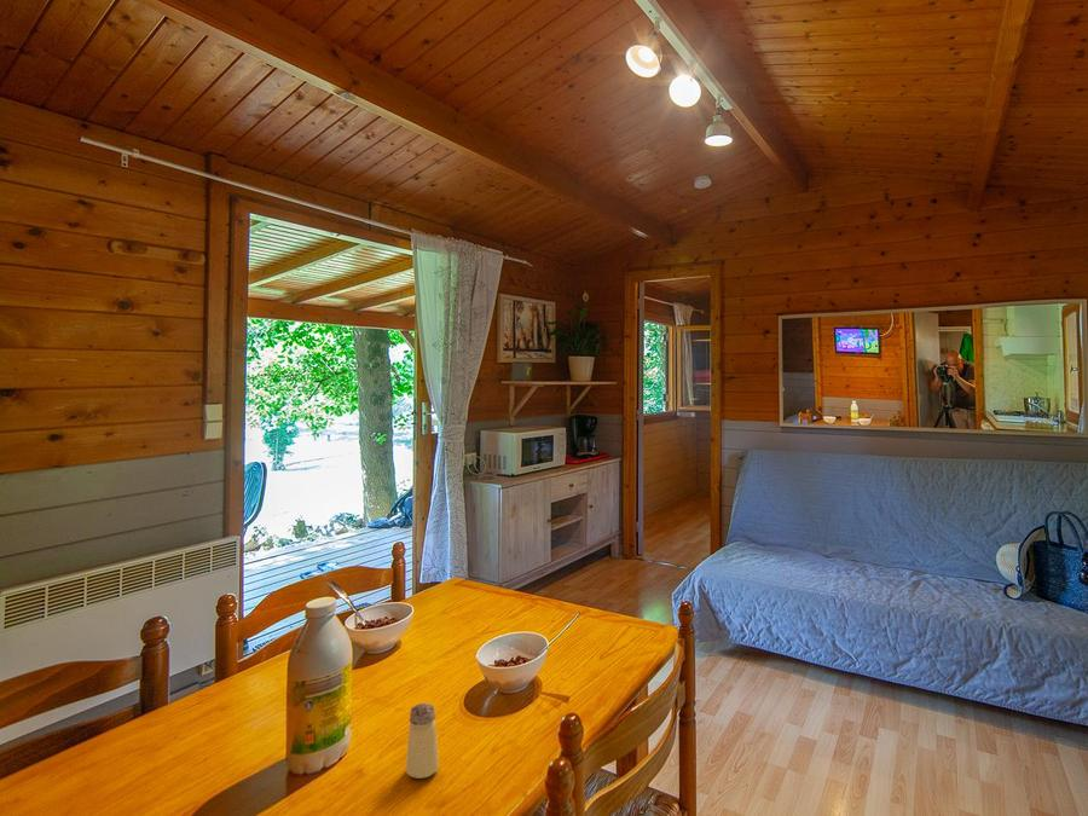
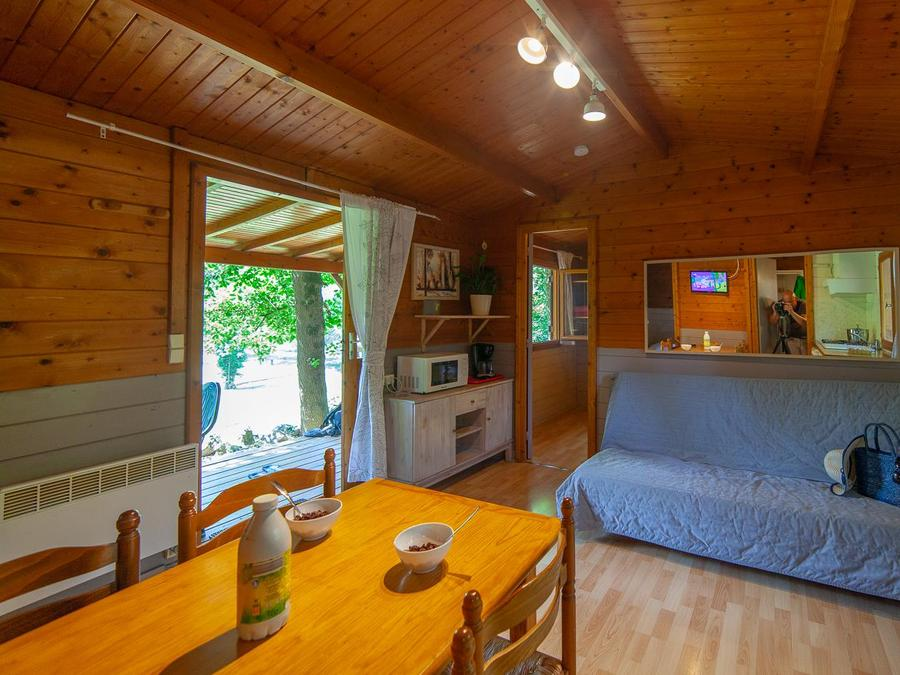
- saltshaker [405,702,440,780]
